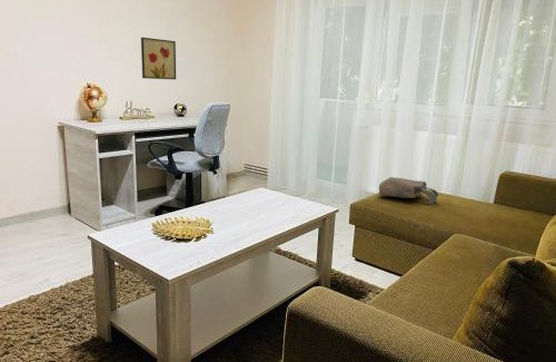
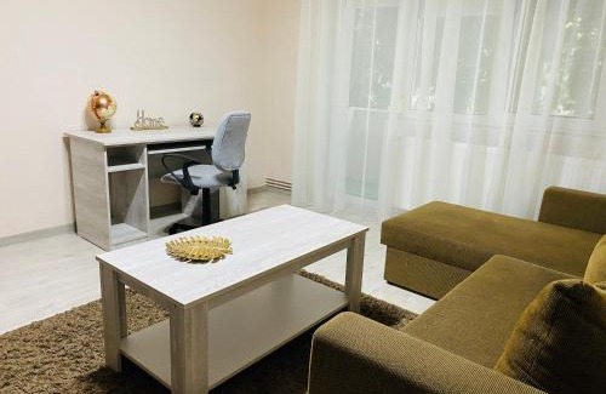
- wall art [140,37,177,80]
- tote bag [378,176,439,205]
